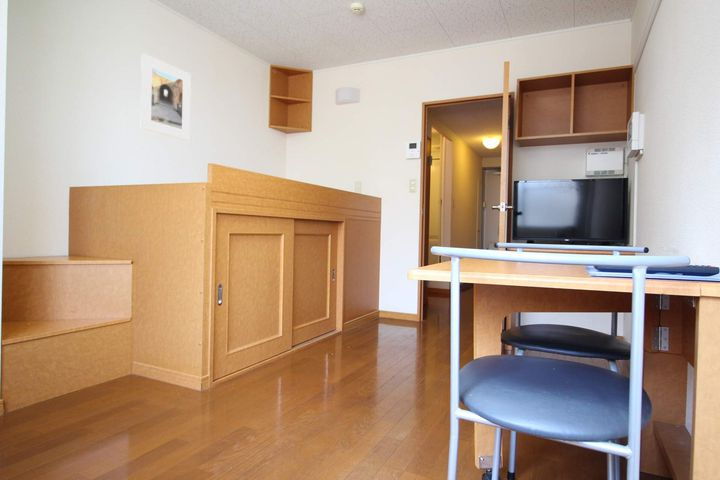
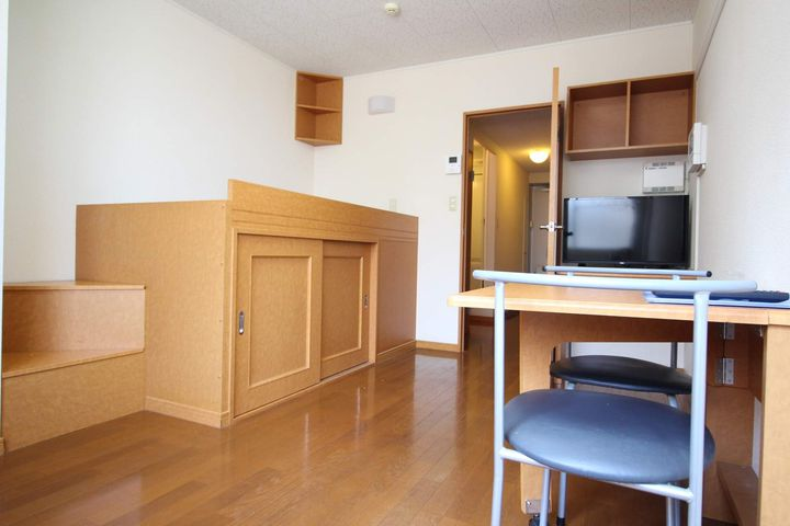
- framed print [140,53,192,142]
